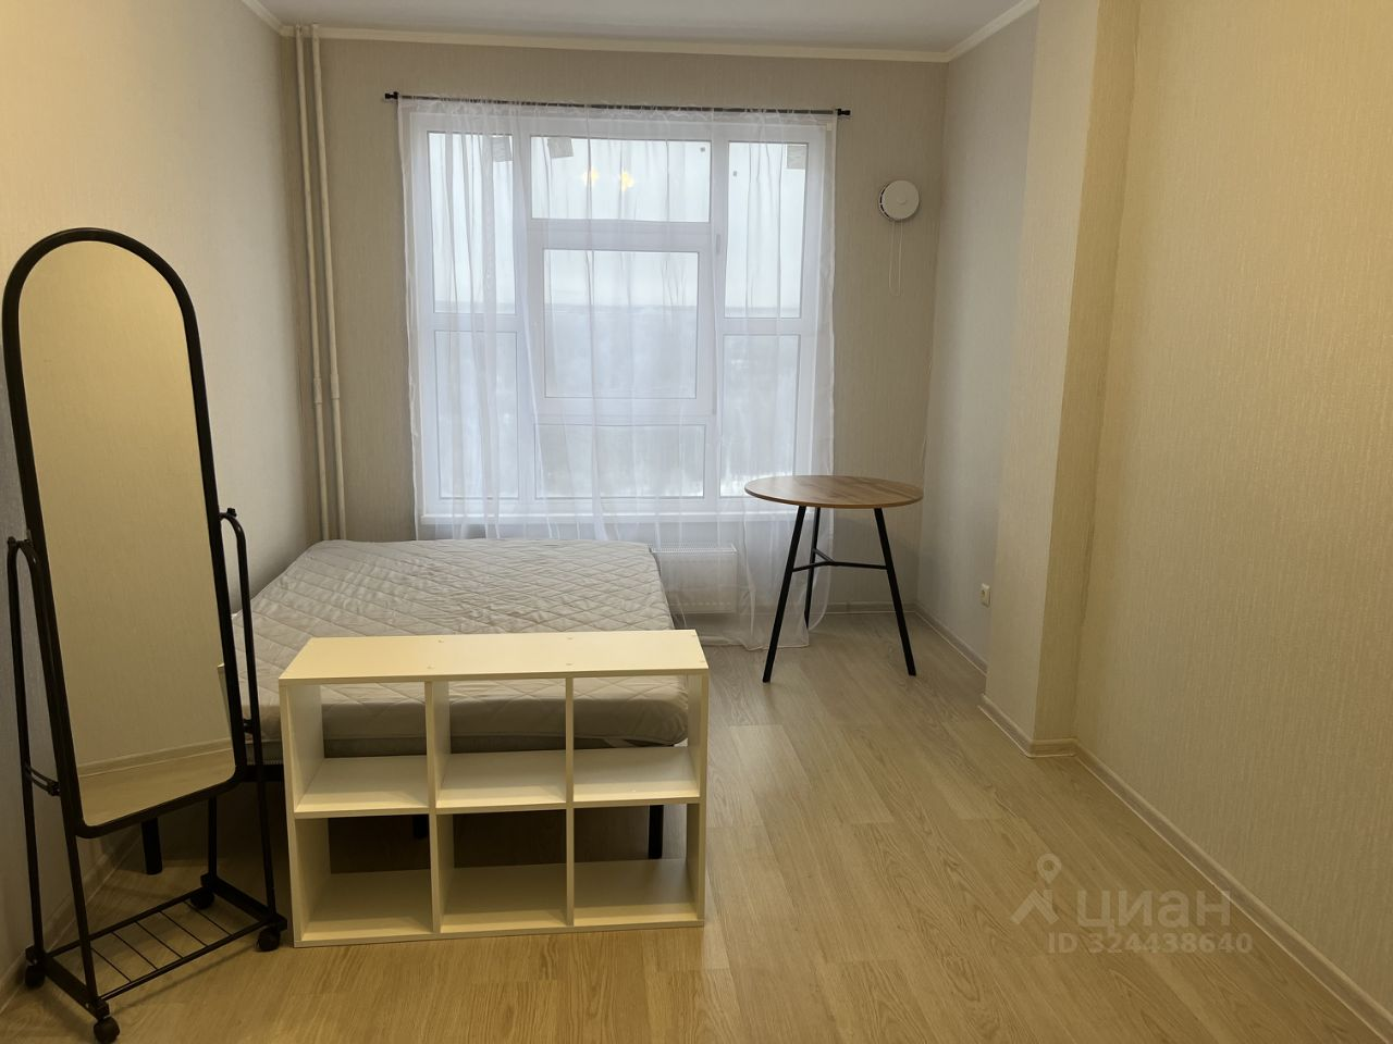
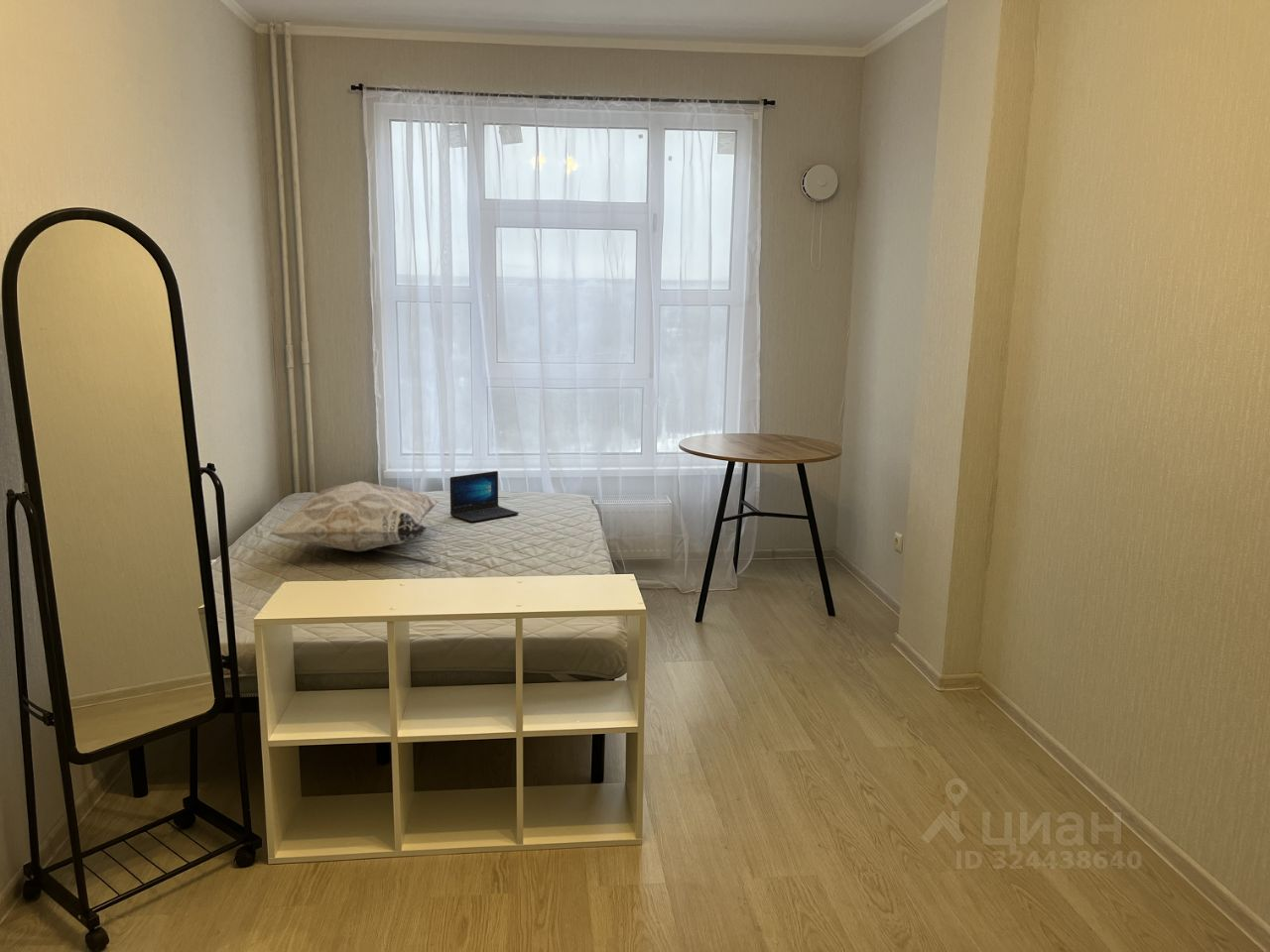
+ decorative pillow [270,480,440,552]
+ laptop [449,470,520,523]
